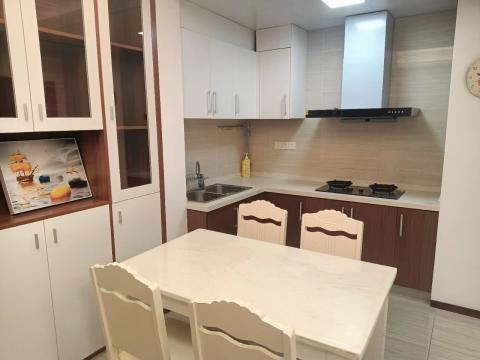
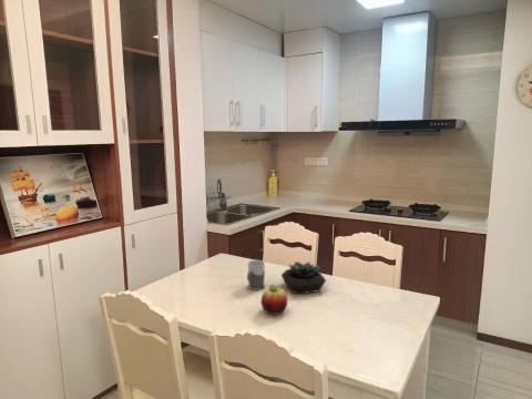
+ succulent plant [280,260,327,295]
+ fruit [260,284,288,316]
+ mug [246,259,266,291]
